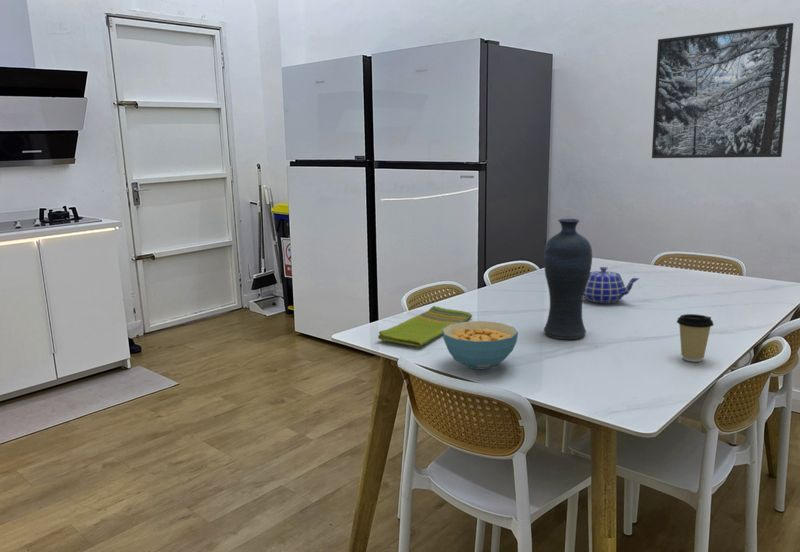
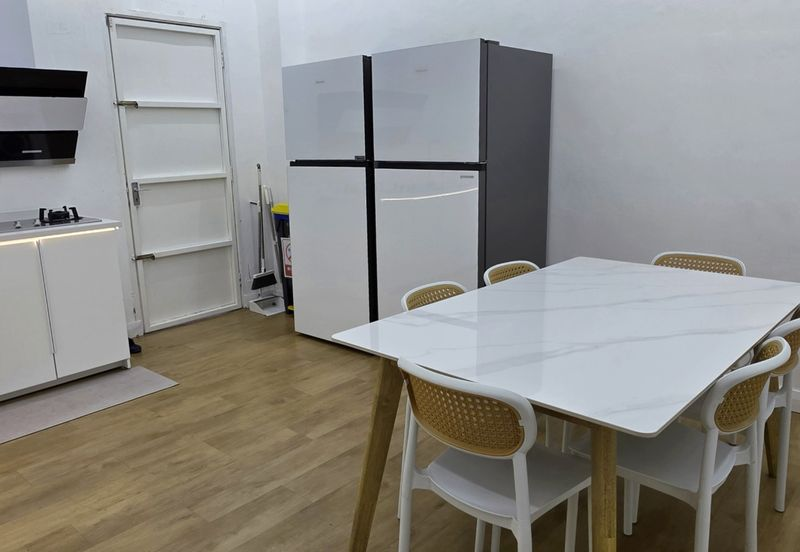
- vase [543,218,593,340]
- cereal bowl [442,320,519,371]
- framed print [651,22,794,159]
- dish towel [377,305,473,348]
- teapot [583,266,641,304]
- coffee cup [676,313,715,363]
